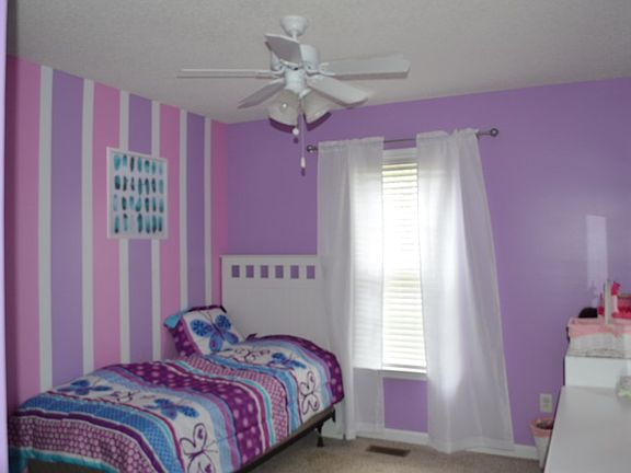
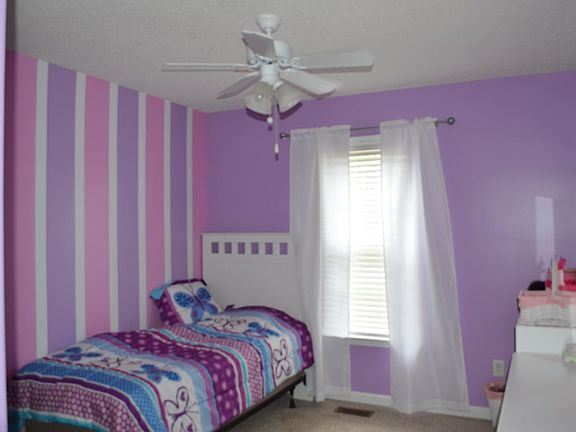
- wall art [106,146,170,241]
